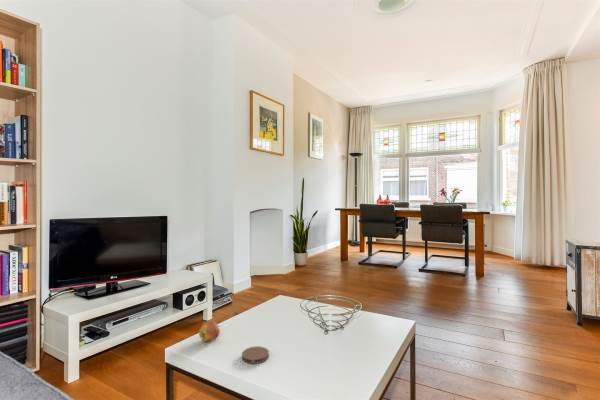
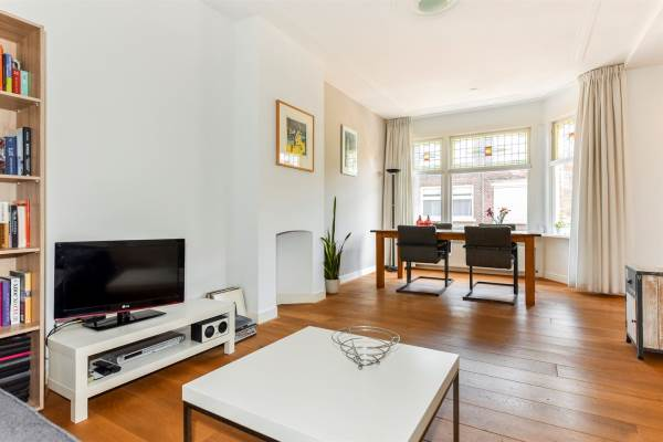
- apple [198,320,221,342]
- coaster [241,345,270,365]
